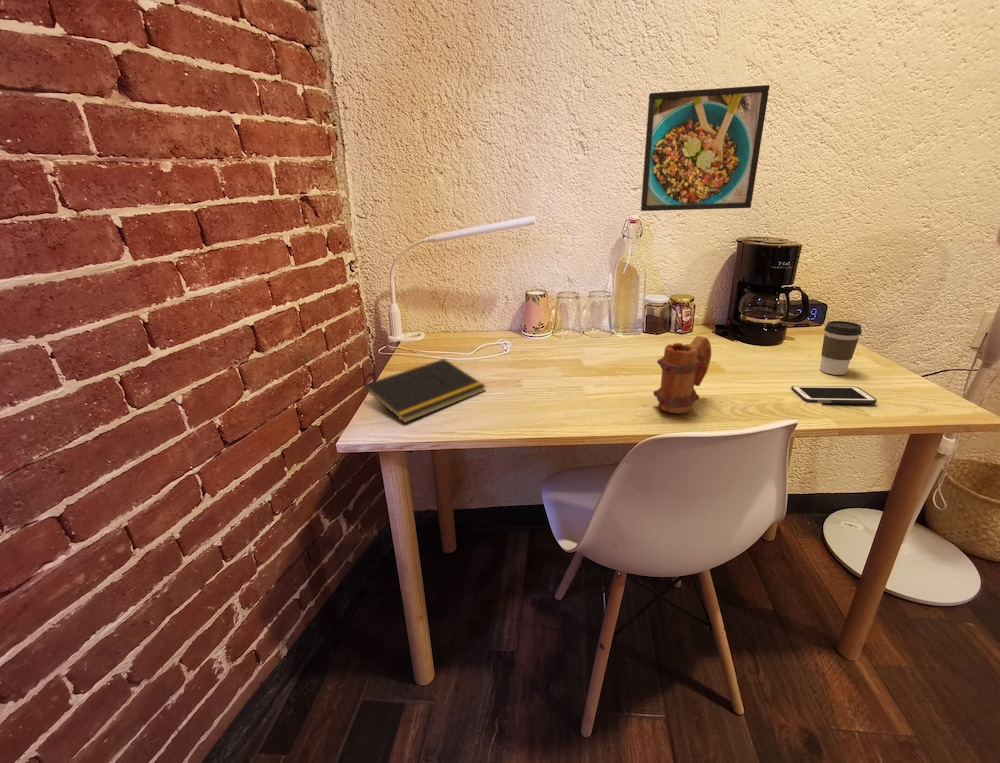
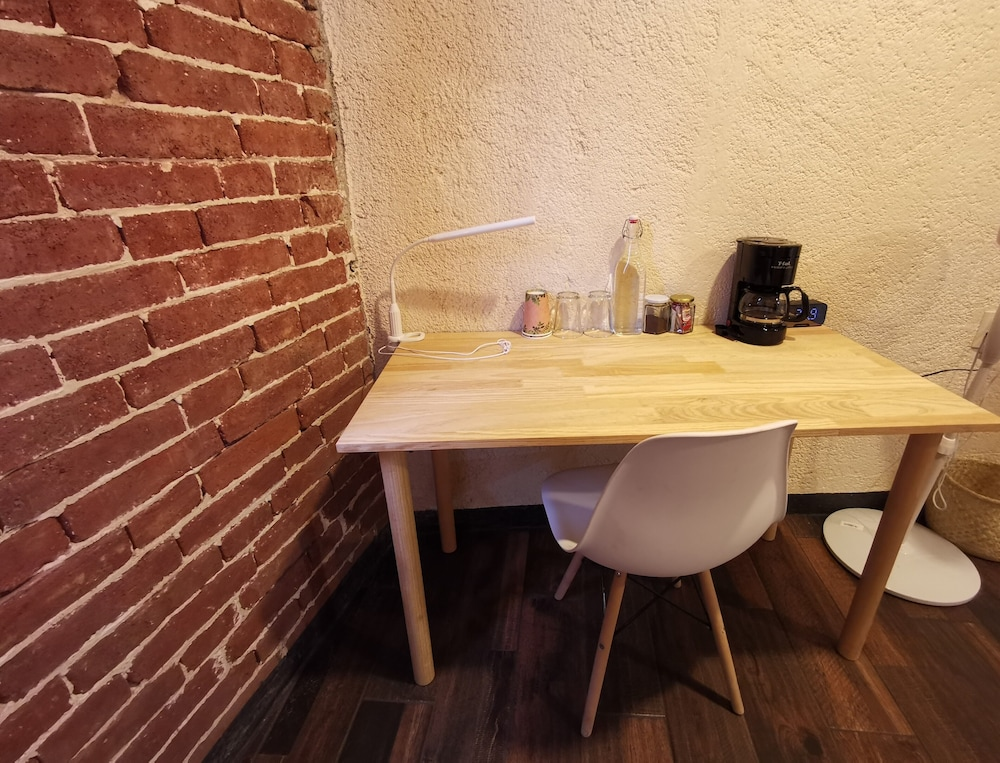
- cell phone [790,385,878,405]
- coffee cup [819,320,863,376]
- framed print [640,84,771,212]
- mug [652,335,712,415]
- notepad [363,358,487,424]
